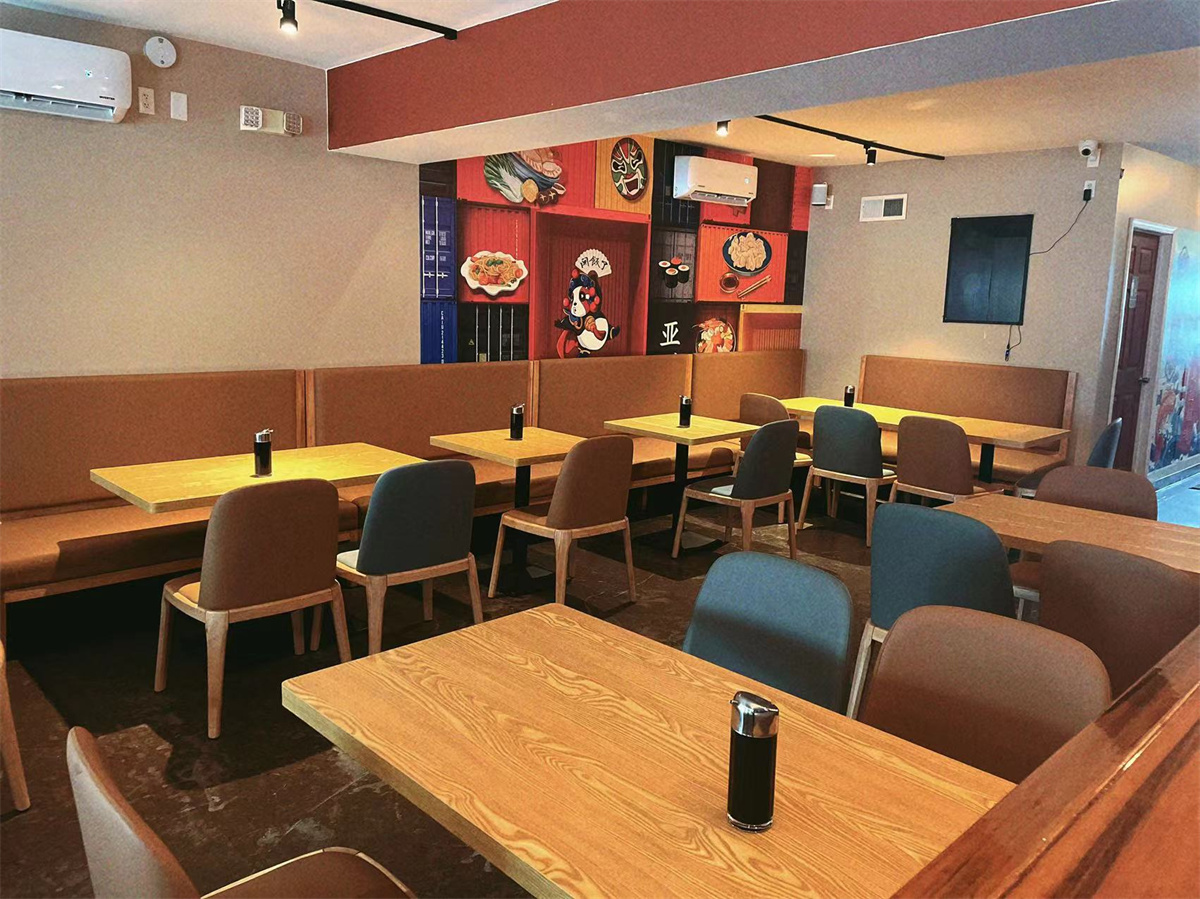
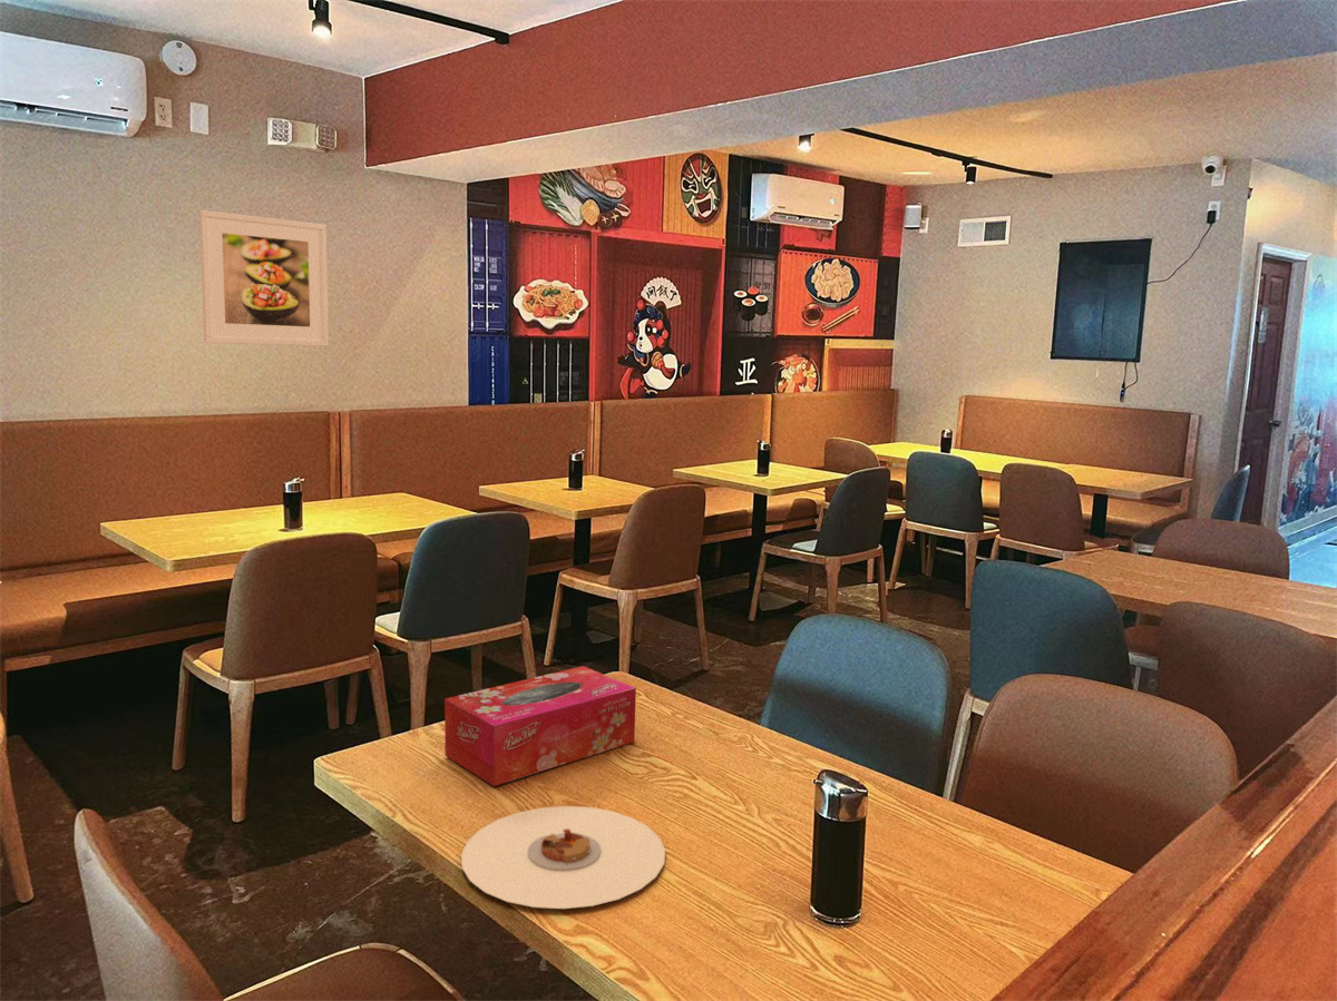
+ tissue box [443,665,637,787]
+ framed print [198,209,330,347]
+ plate [460,805,666,910]
